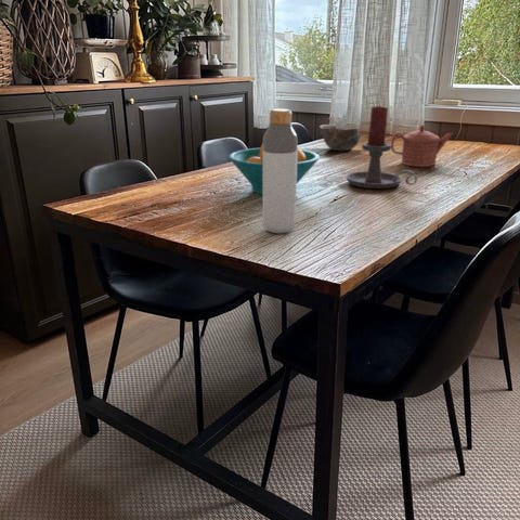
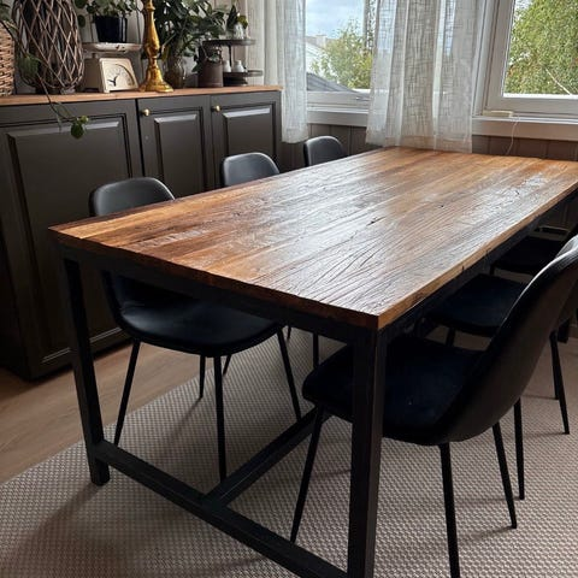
- fruit bowl [227,143,321,196]
- candle holder [346,105,418,190]
- bowl [318,123,362,152]
- bottle [261,108,299,234]
- teapot [390,123,454,168]
